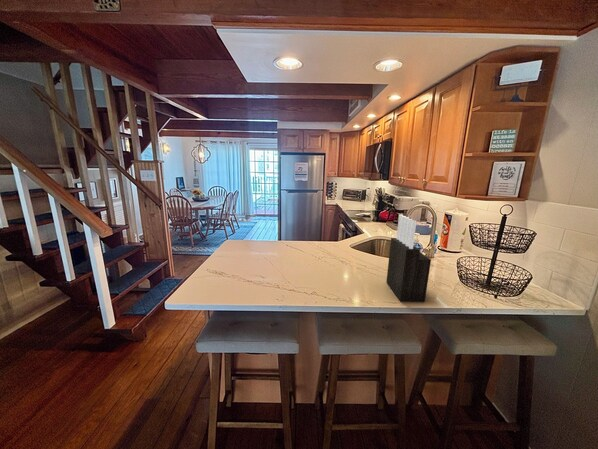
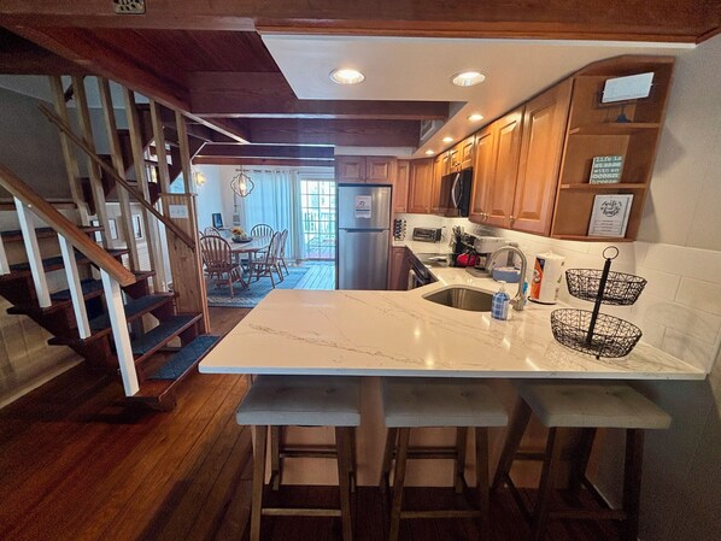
- knife block [385,214,432,303]
